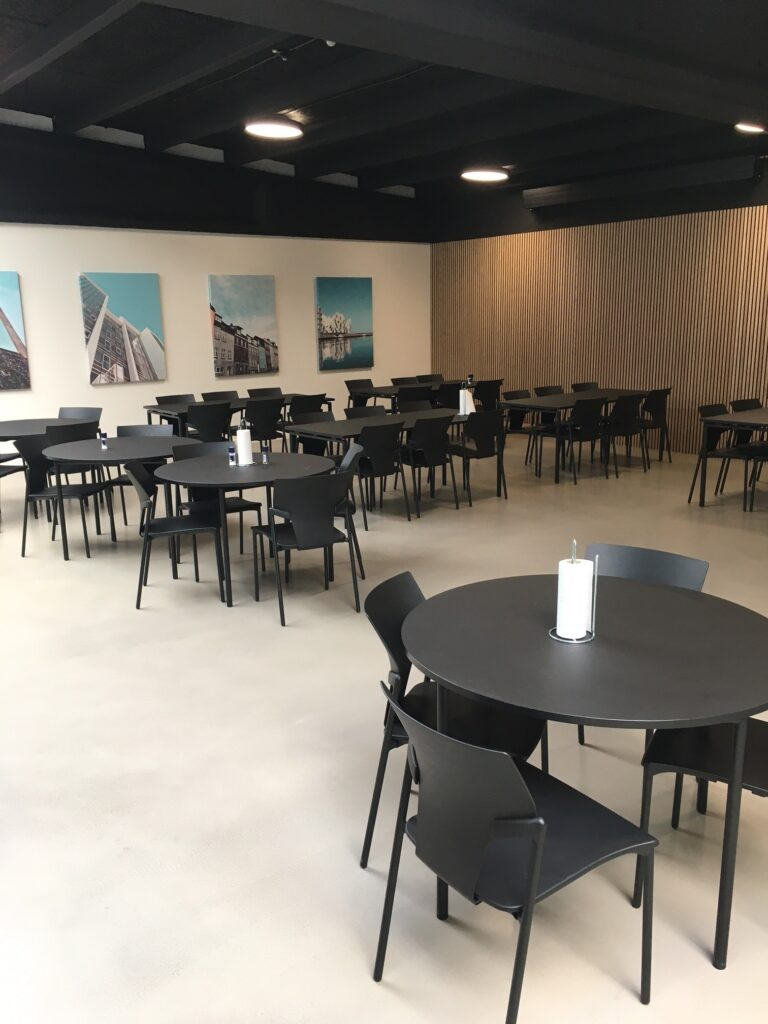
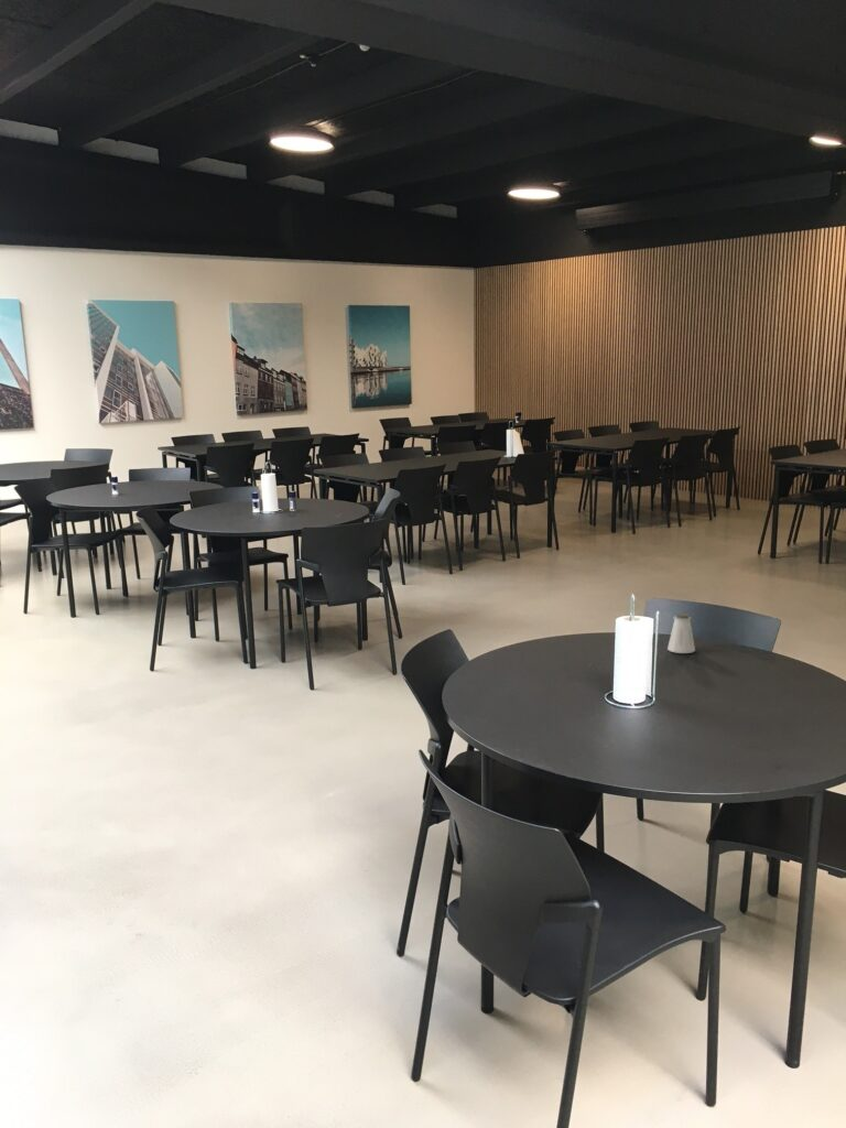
+ saltshaker [666,612,696,654]
